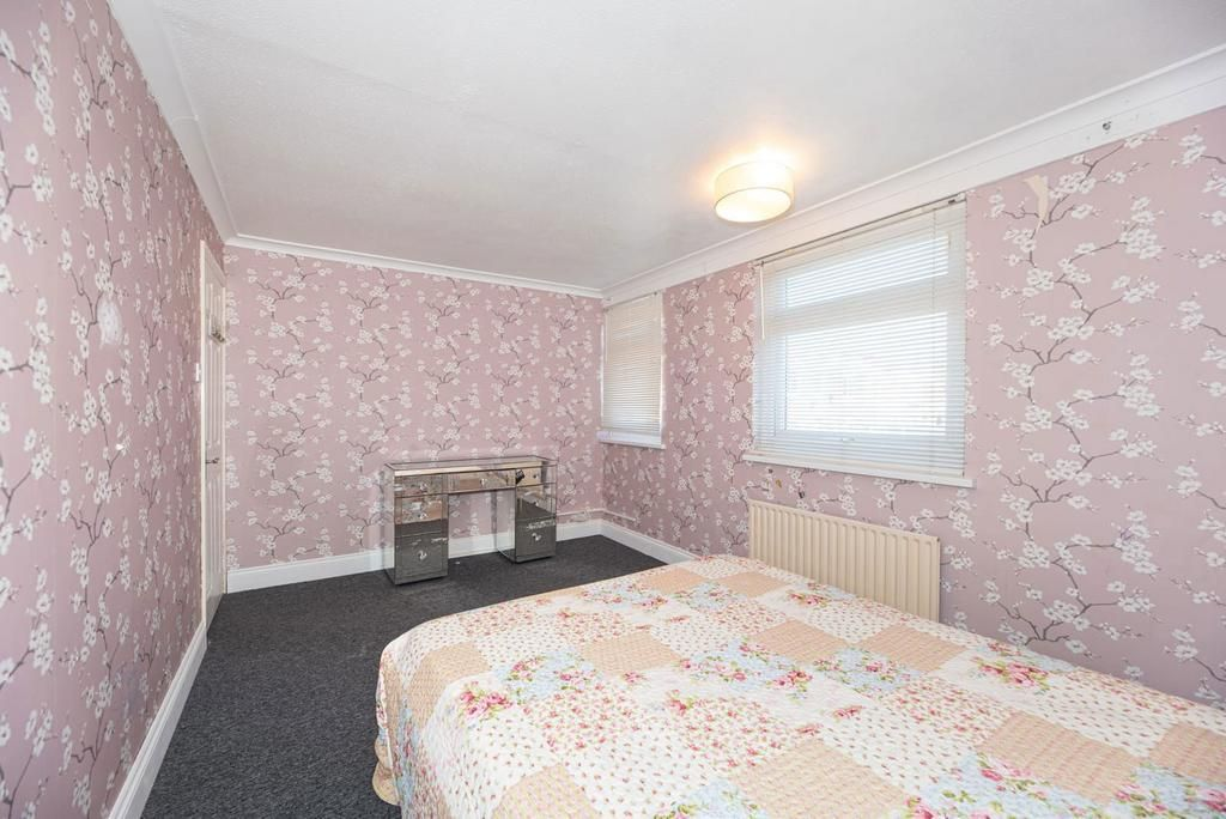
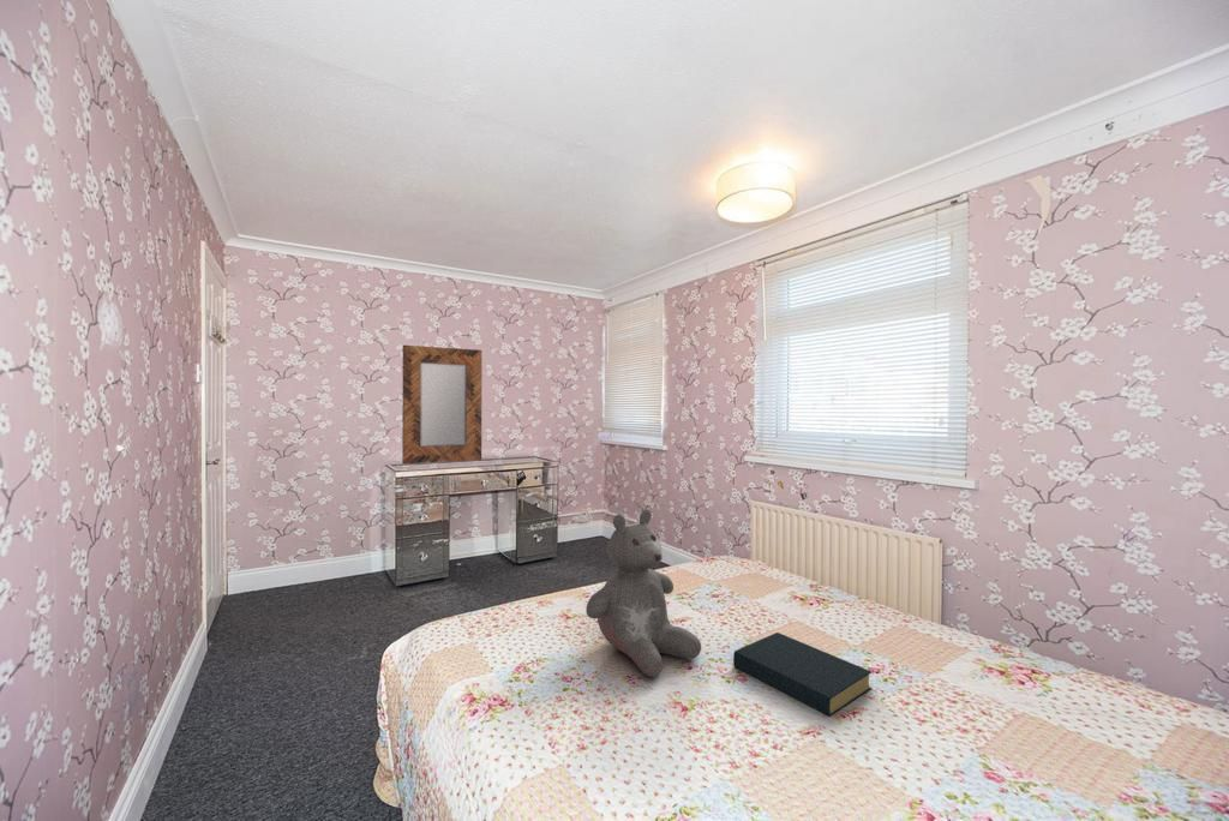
+ home mirror [401,344,482,466]
+ hardback book [732,631,873,718]
+ teddy bear [584,508,702,678]
